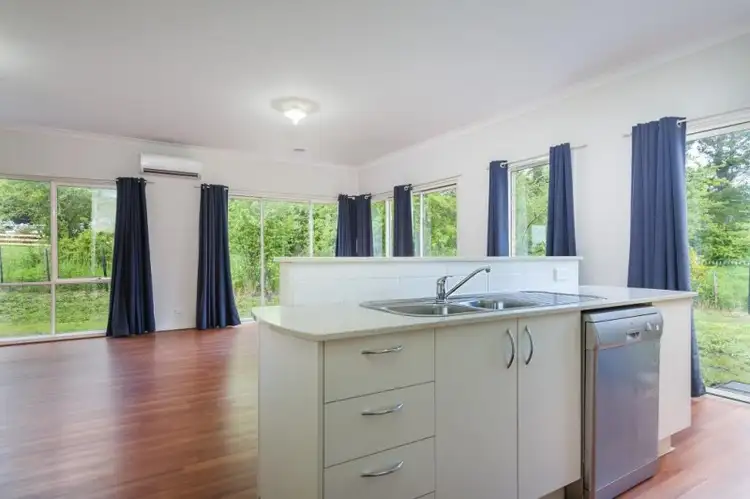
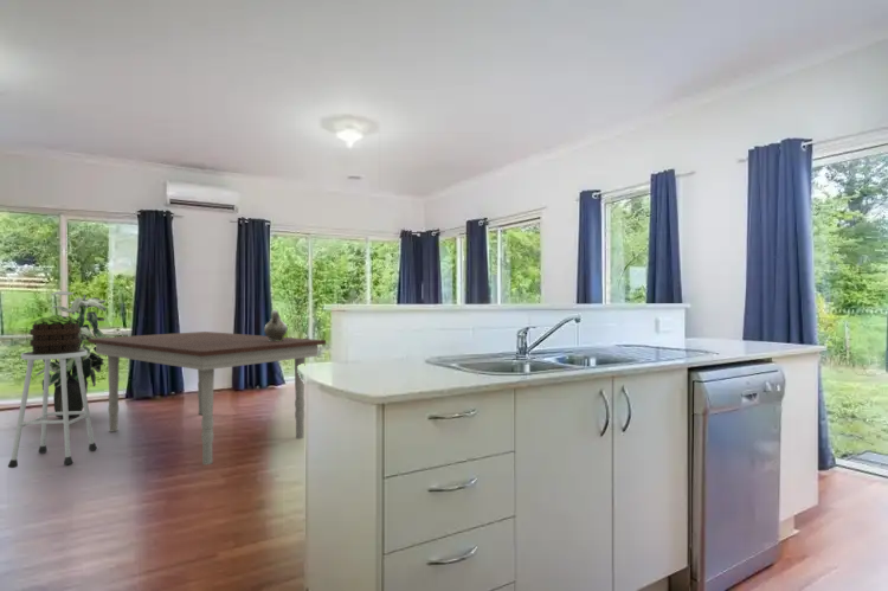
+ dining table [86,330,327,465]
+ ceramic jug [263,309,289,341]
+ potted plant [28,314,82,354]
+ stool [7,349,98,469]
+ indoor plant [34,290,108,418]
